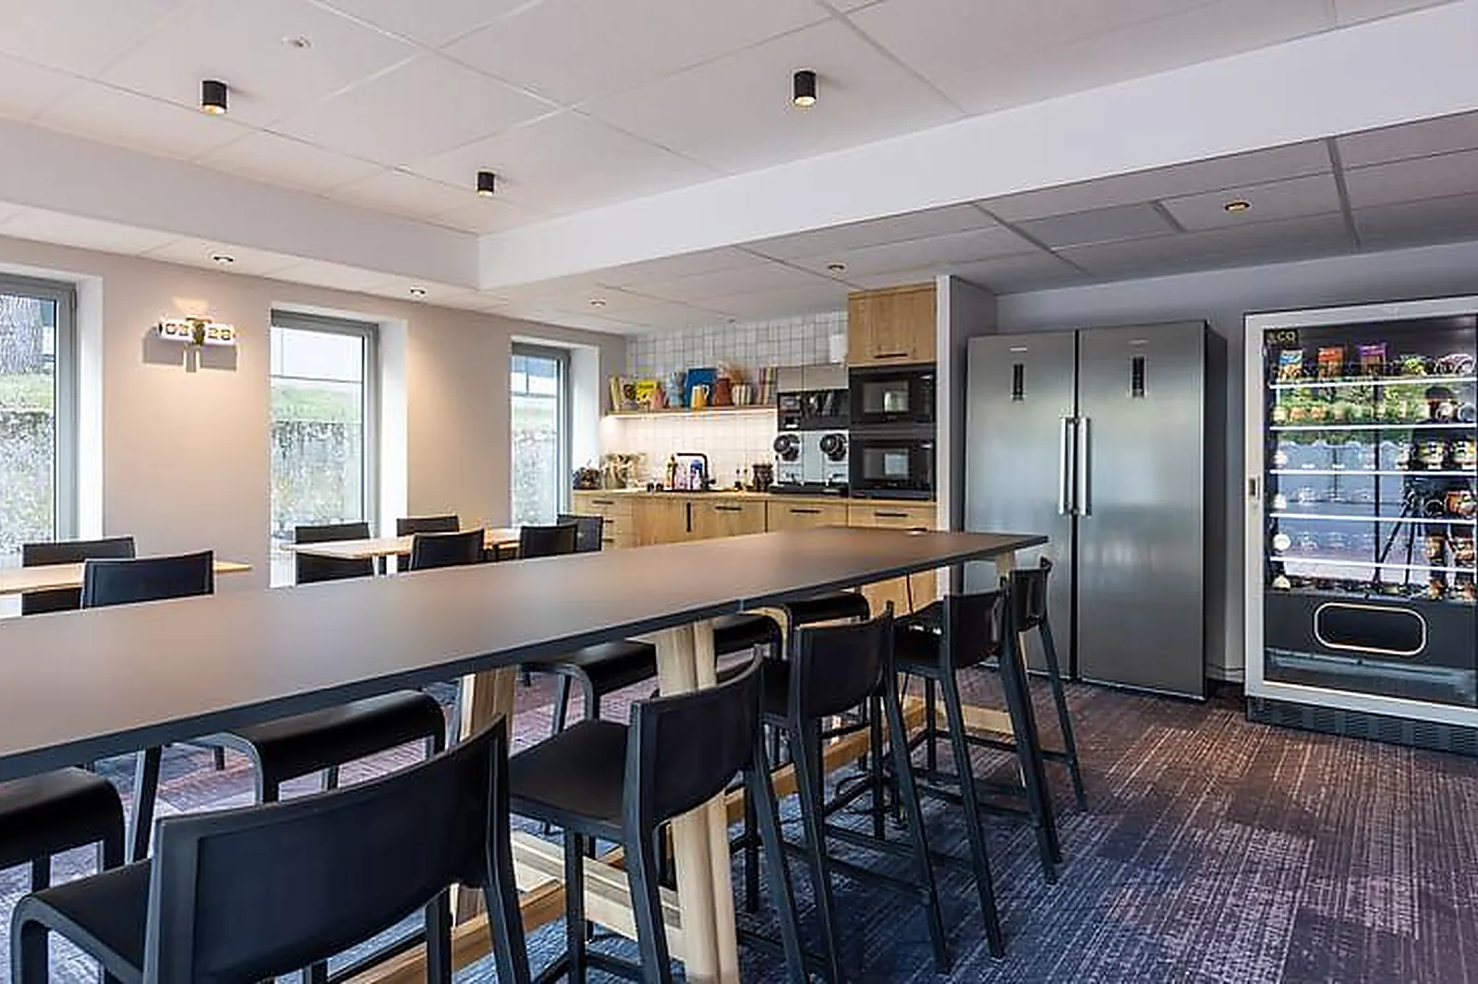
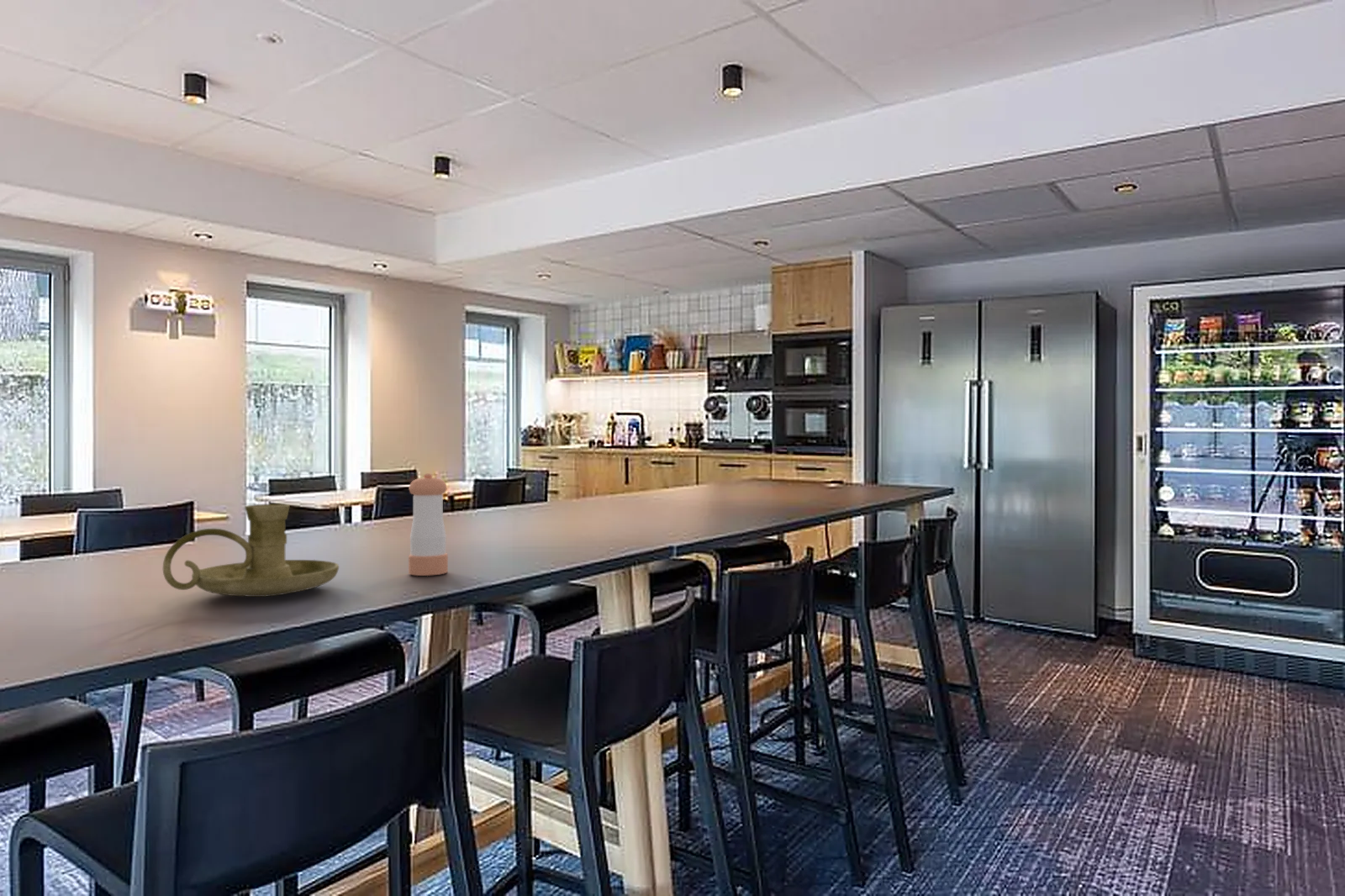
+ candle holder [162,503,340,598]
+ pepper shaker [408,472,449,577]
